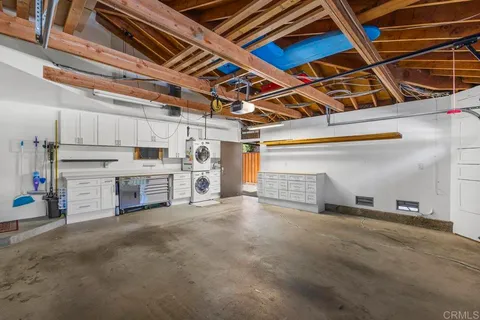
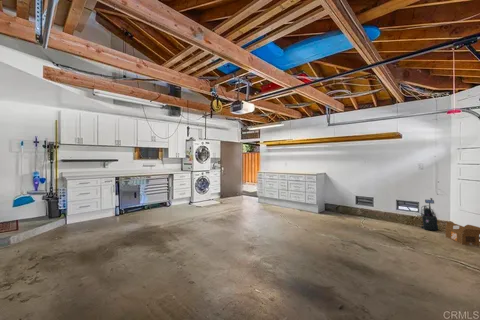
+ vacuum cleaner [420,197,439,231]
+ cardboard box [441,220,480,246]
